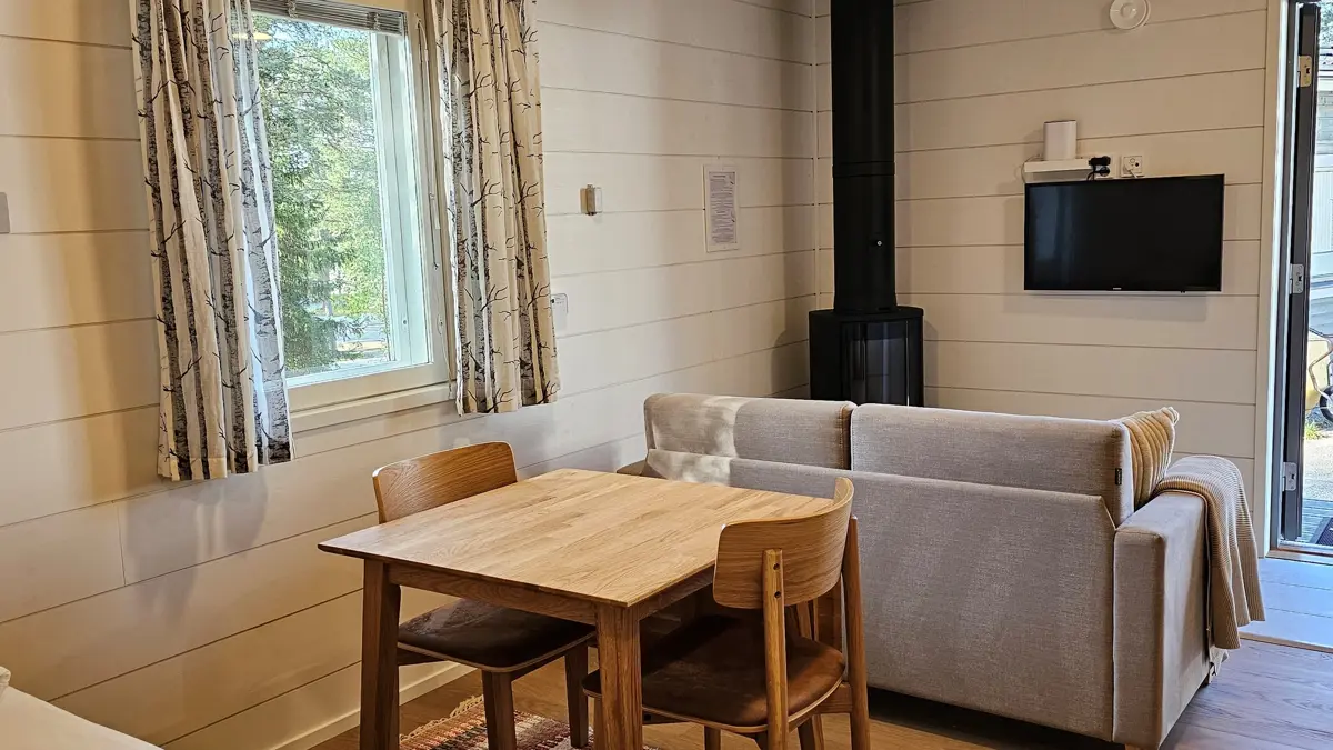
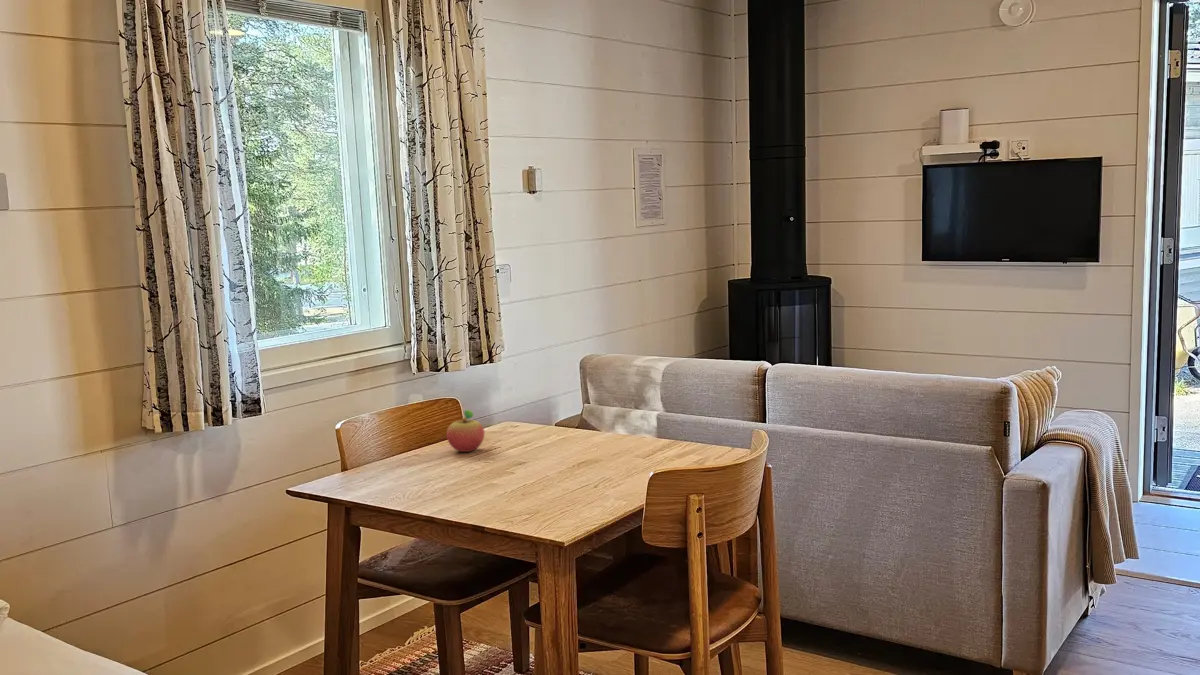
+ fruit [446,408,485,453]
